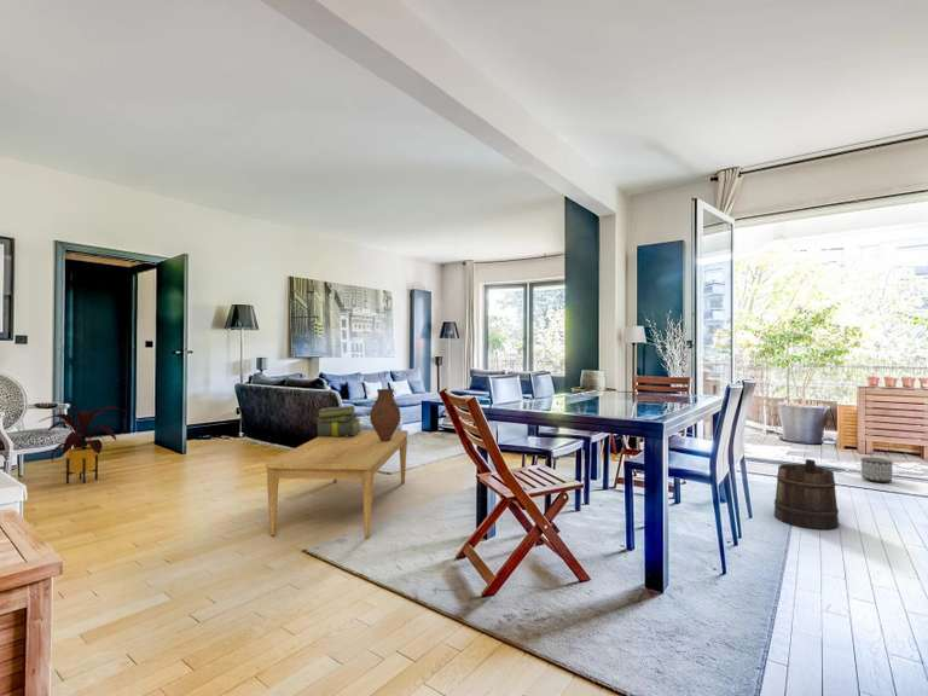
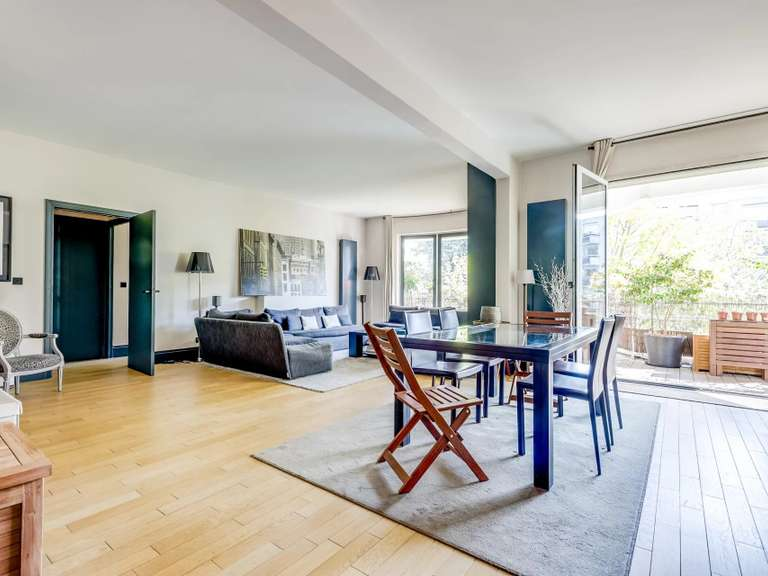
- planter [860,456,894,483]
- vase [369,388,401,441]
- bucket [773,458,840,530]
- coffee table [265,429,410,539]
- stack of books [315,405,362,437]
- house plant [39,405,134,485]
